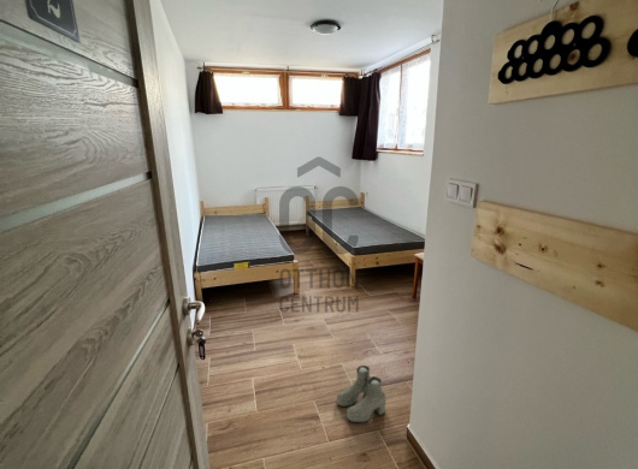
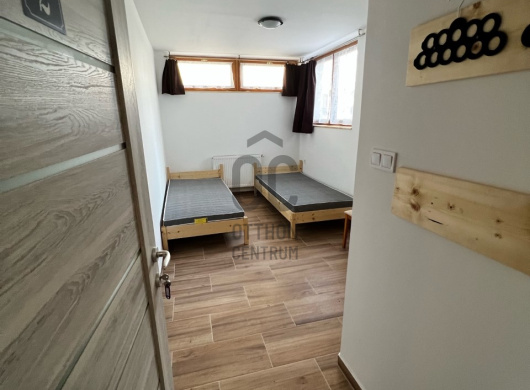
- boots [336,364,388,423]
